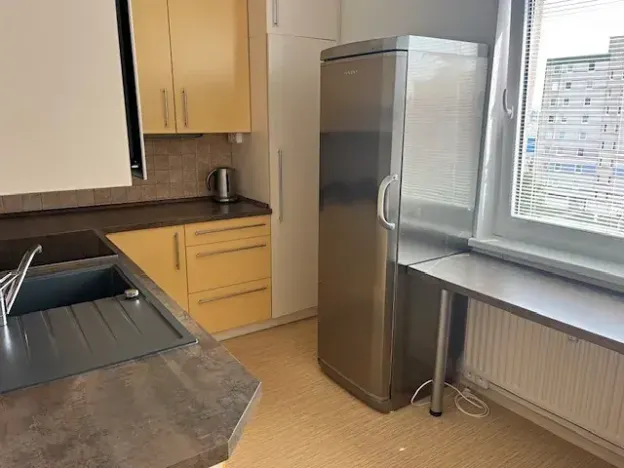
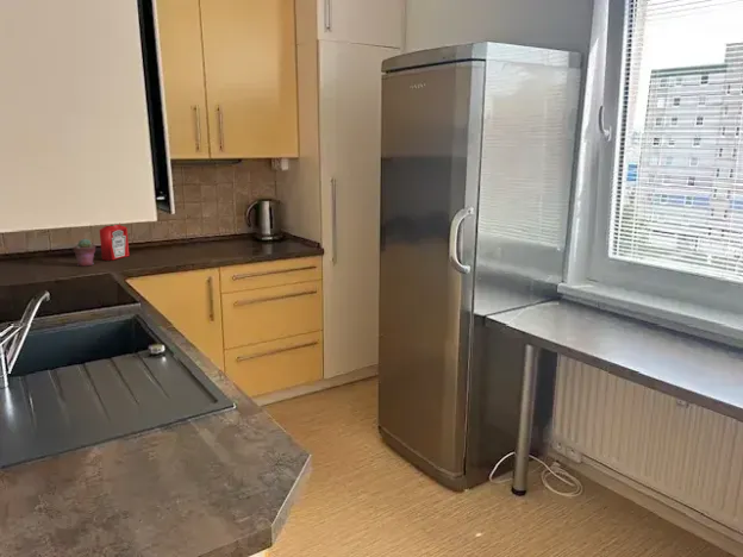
+ potted succulent [73,238,96,268]
+ soap bottle [99,224,131,262]
